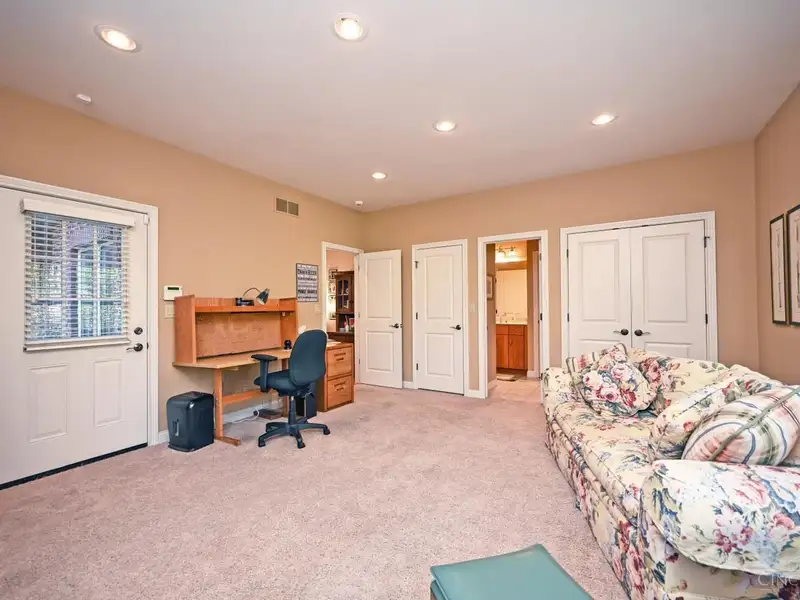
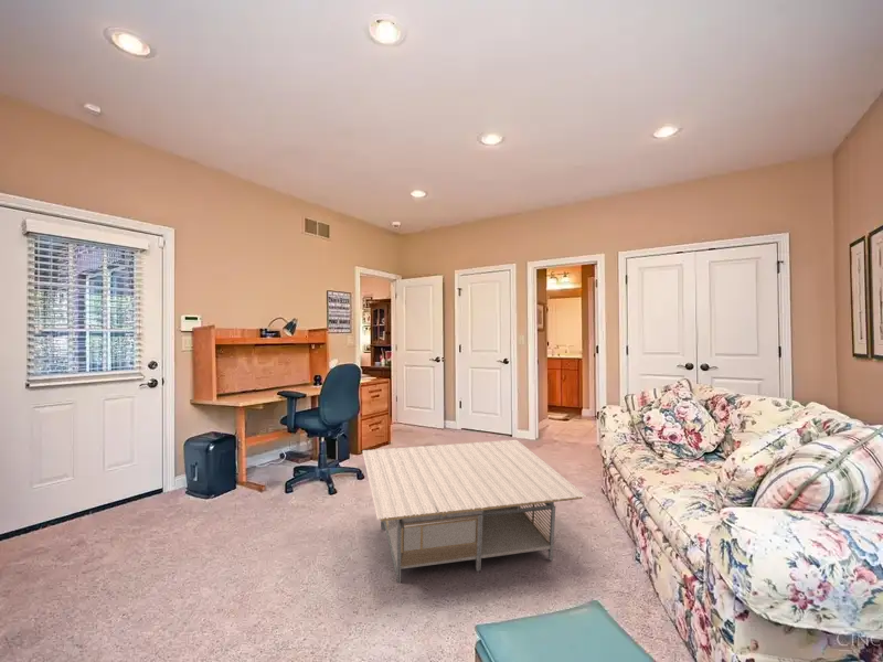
+ coffee table [362,439,588,584]
